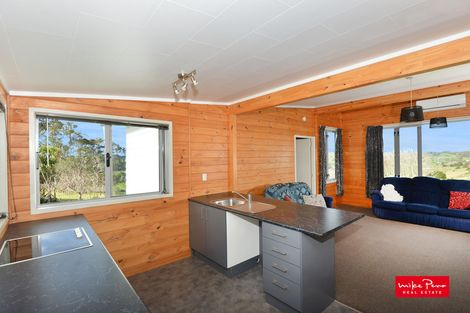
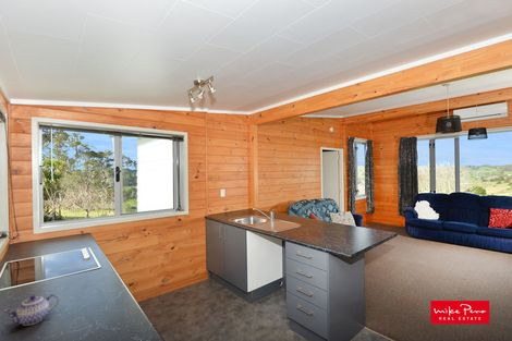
+ teapot [3,293,60,327]
